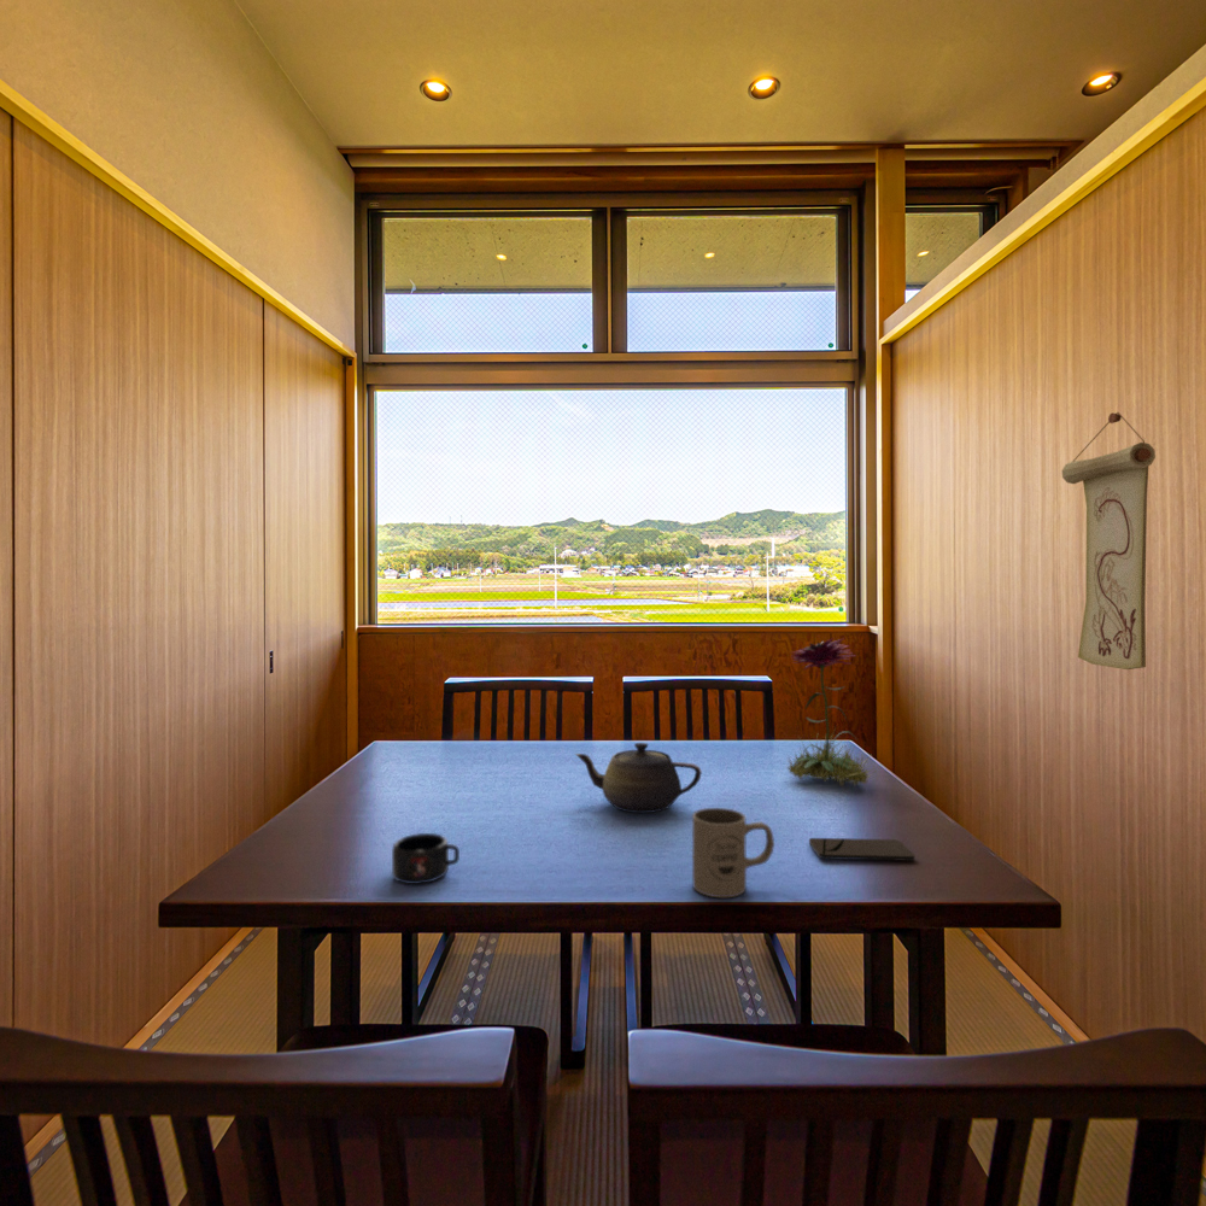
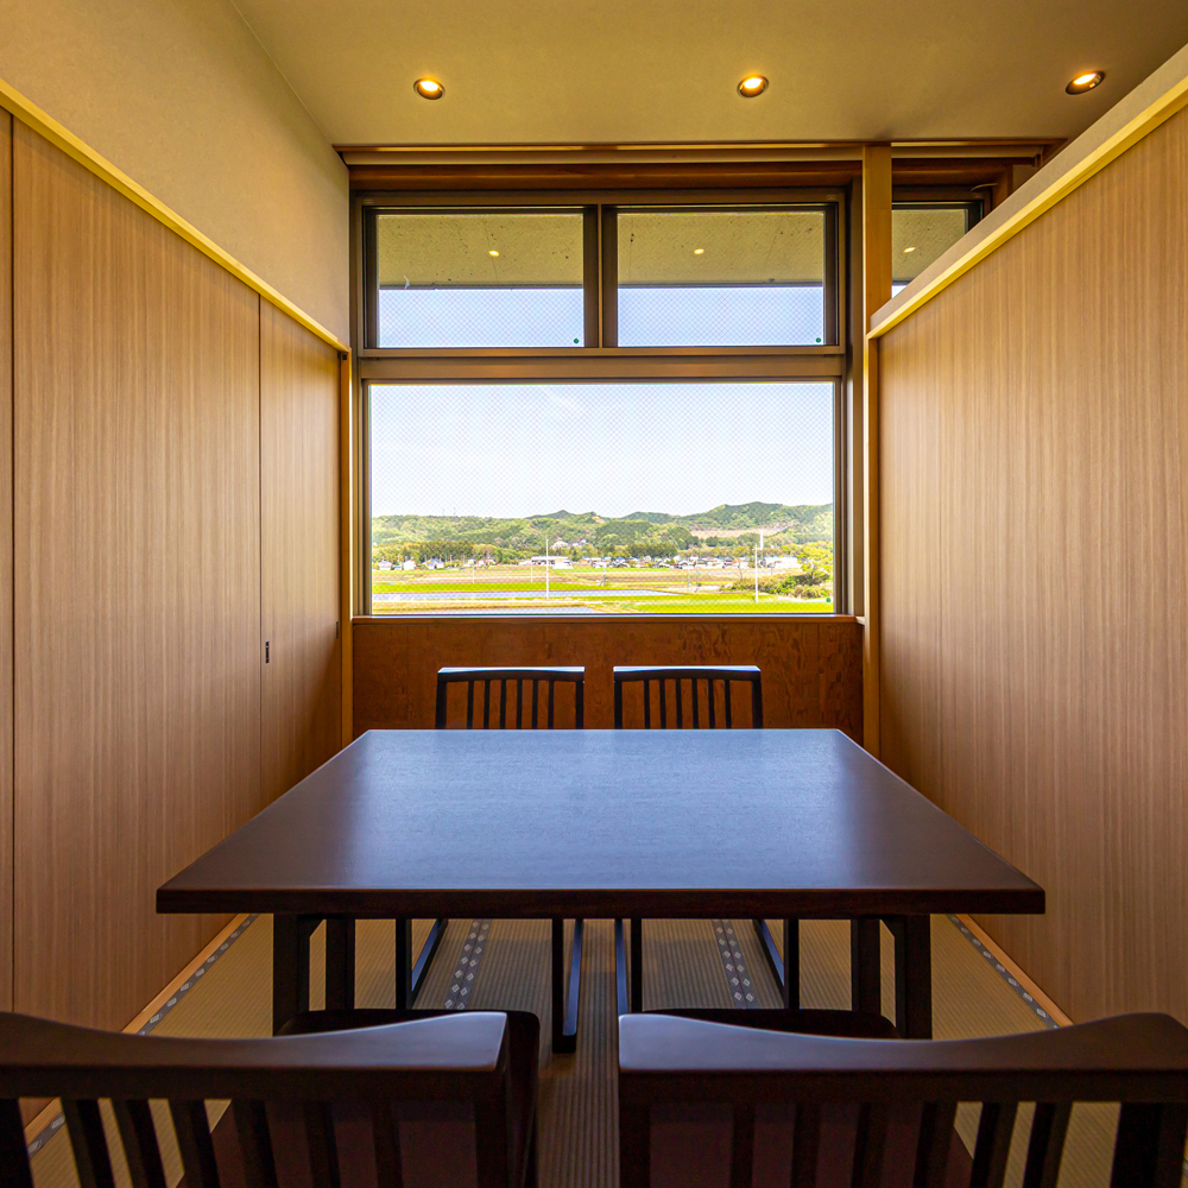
- flower [785,637,876,788]
- mug [391,832,461,885]
- smartphone [808,837,917,862]
- mug [691,807,775,898]
- teapot [574,742,703,814]
- wall scroll [1060,411,1157,671]
